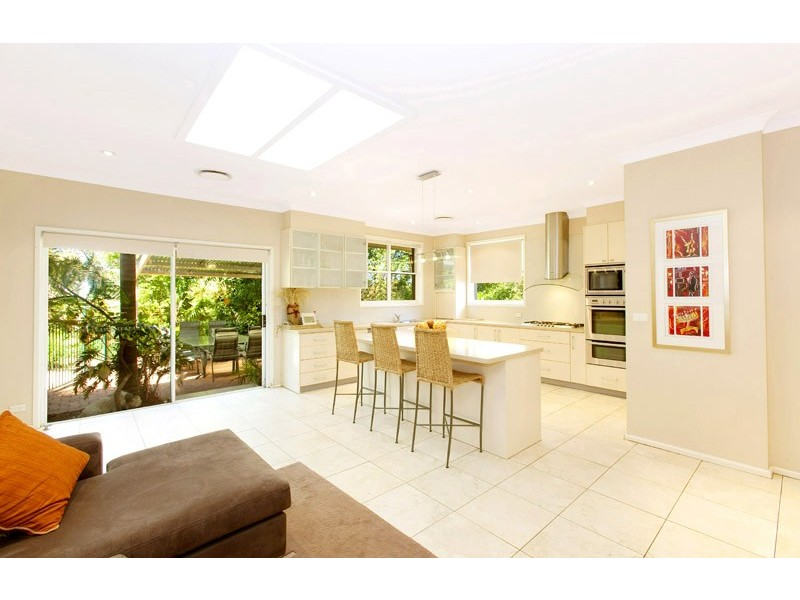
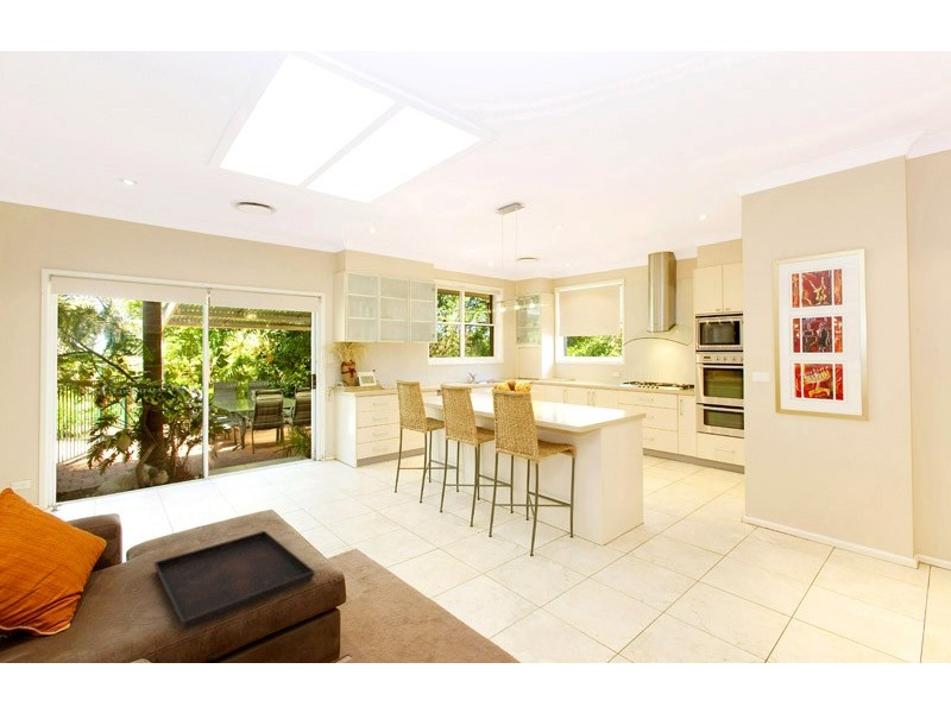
+ serving tray [153,530,316,631]
